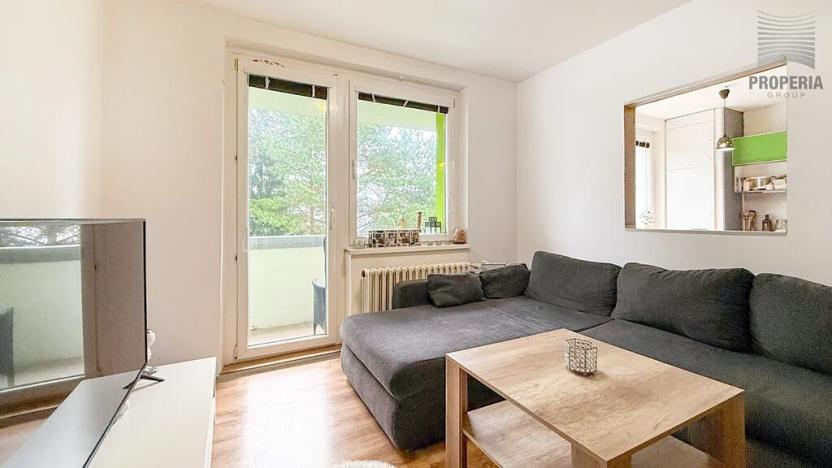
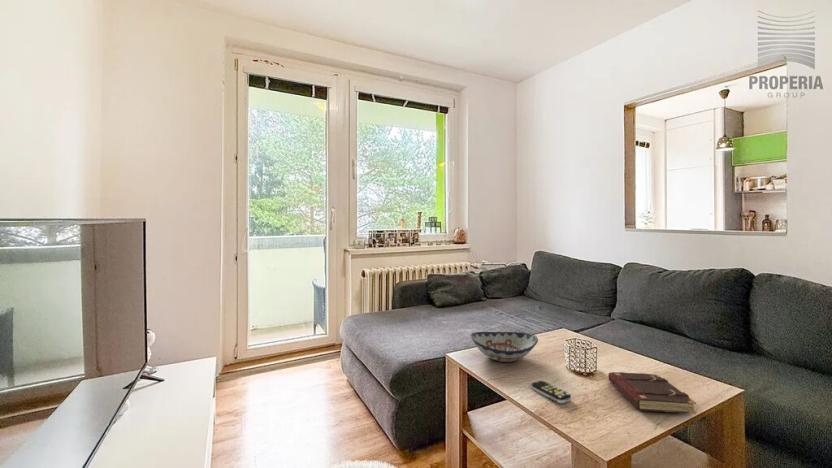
+ remote control [530,380,572,404]
+ book [607,371,698,415]
+ decorative bowl [469,331,539,363]
